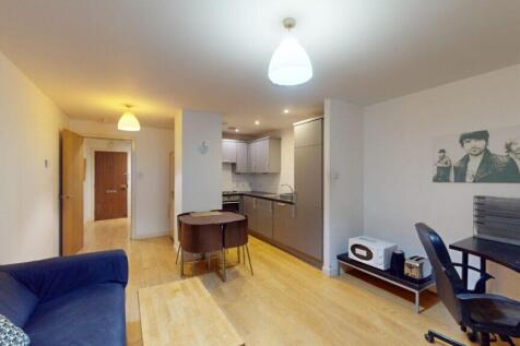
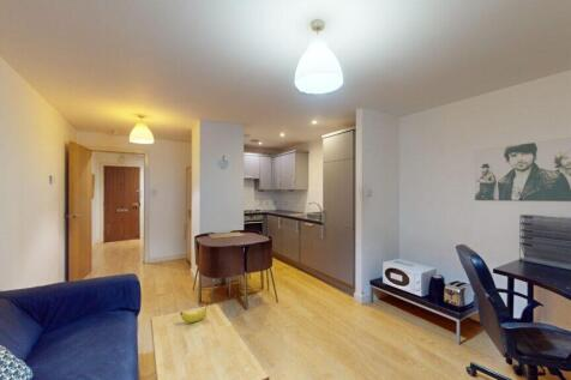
+ fruit [179,303,209,324]
